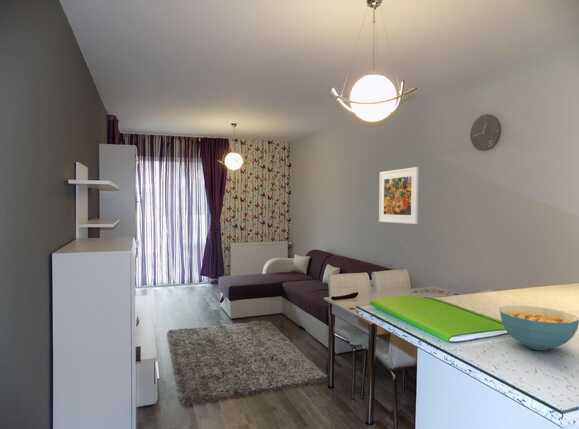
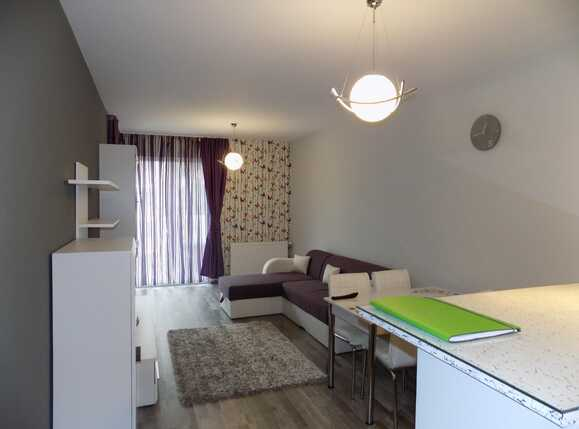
- cereal bowl [499,305,579,351]
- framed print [378,166,420,225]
